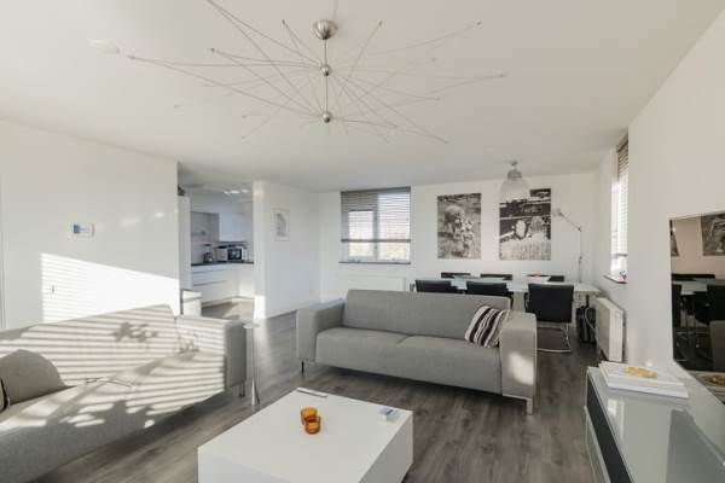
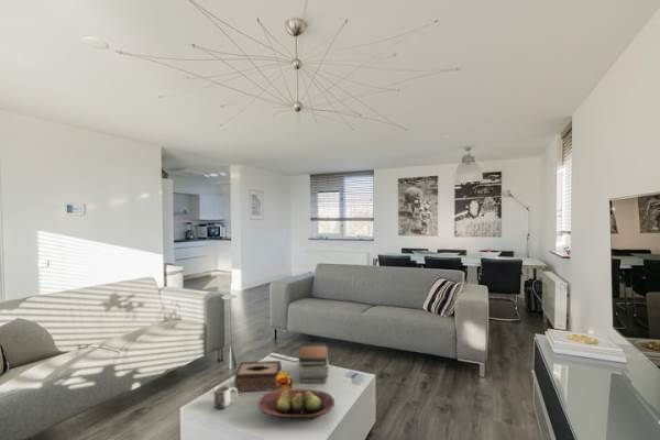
+ mug [213,383,239,410]
+ fruit bowl [256,388,336,421]
+ tissue box [233,360,283,394]
+ book stack [297,342,330,384]
